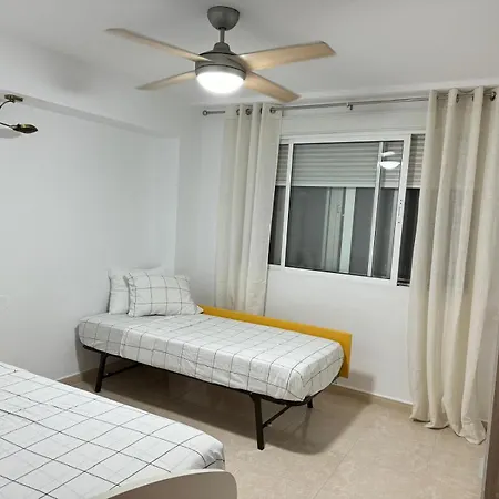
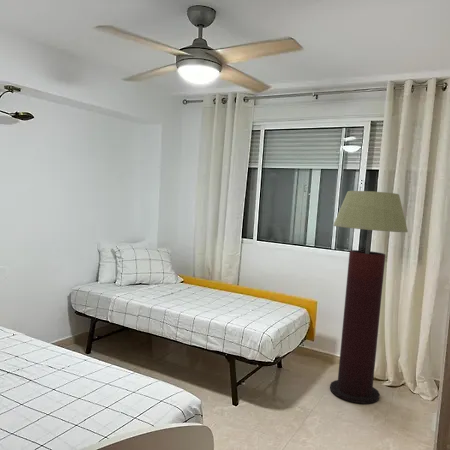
+ floor lamp [329,190,409,405]
